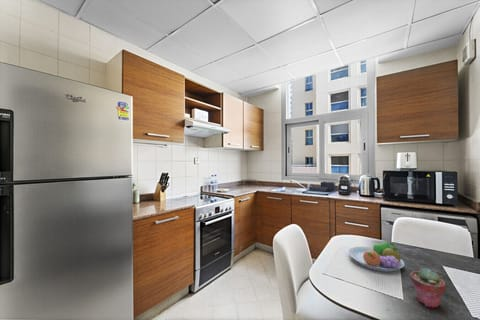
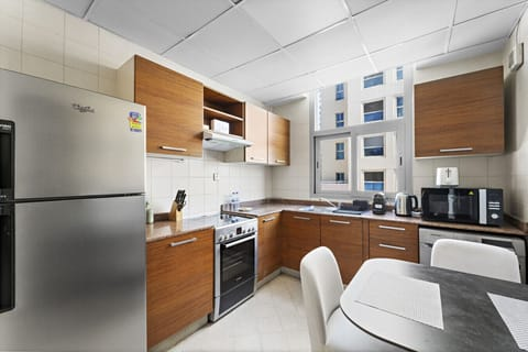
- potted succulent [409,267,447,309]
- fruit bowl [347,241,405,273]
